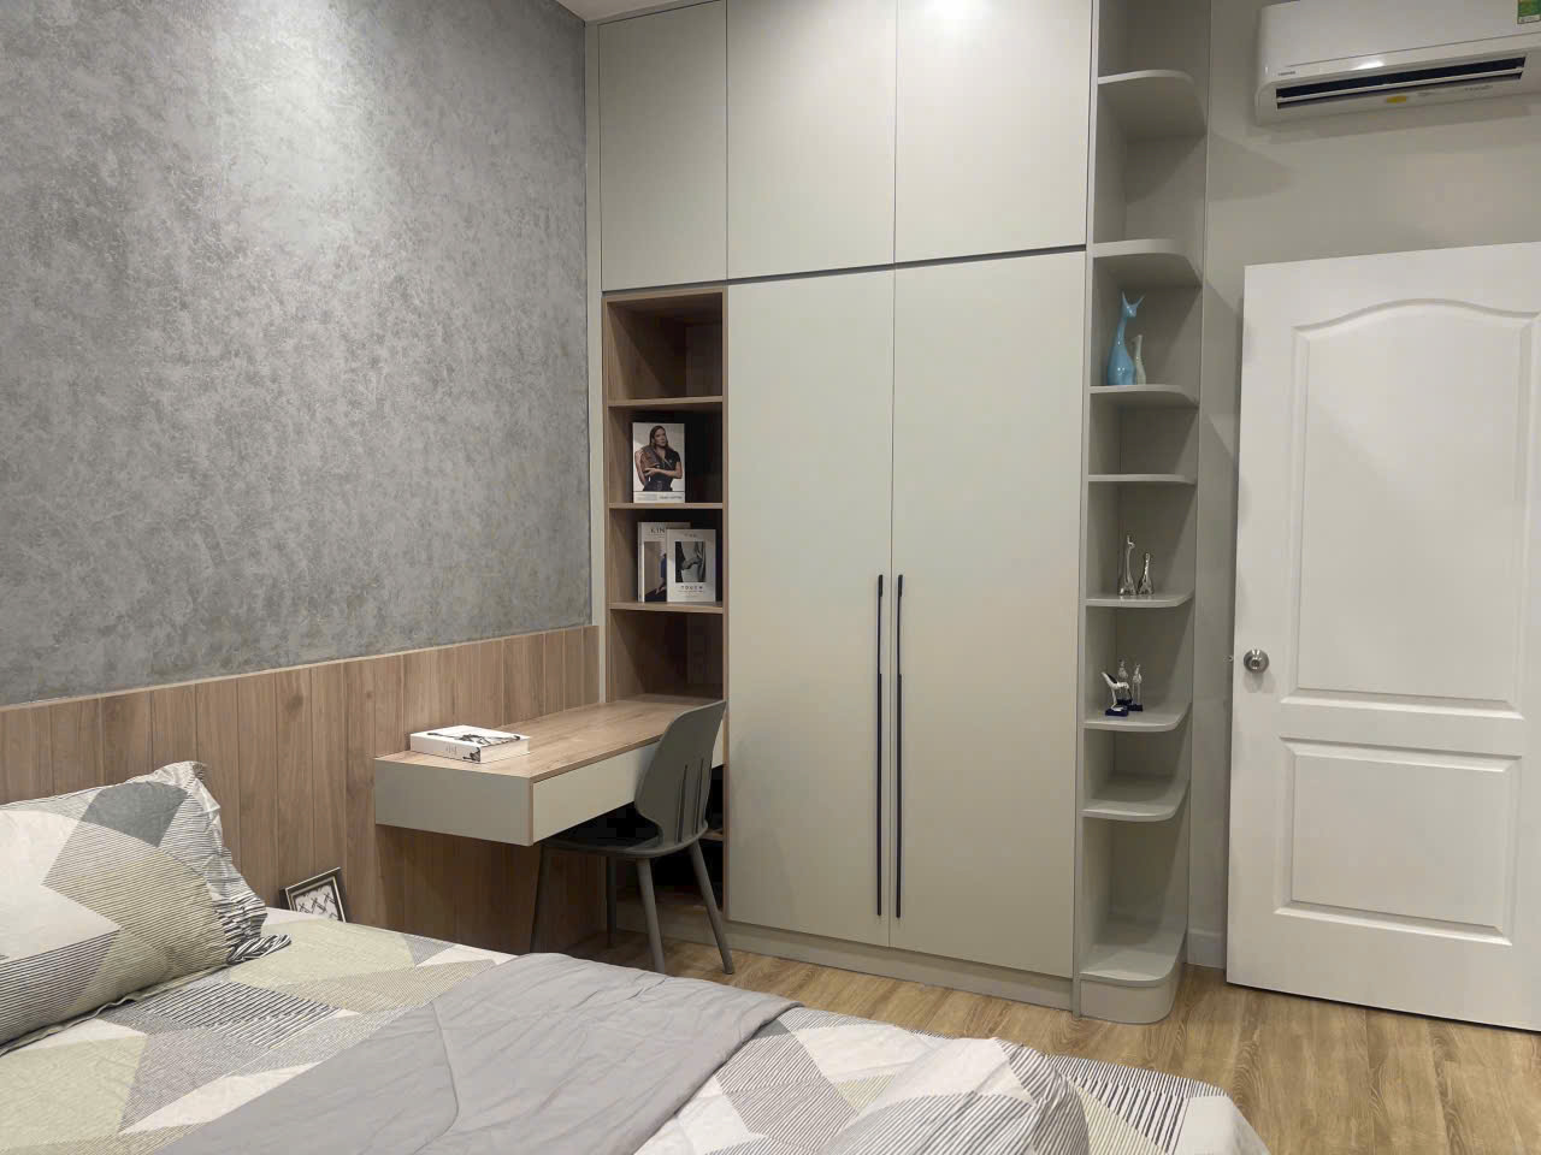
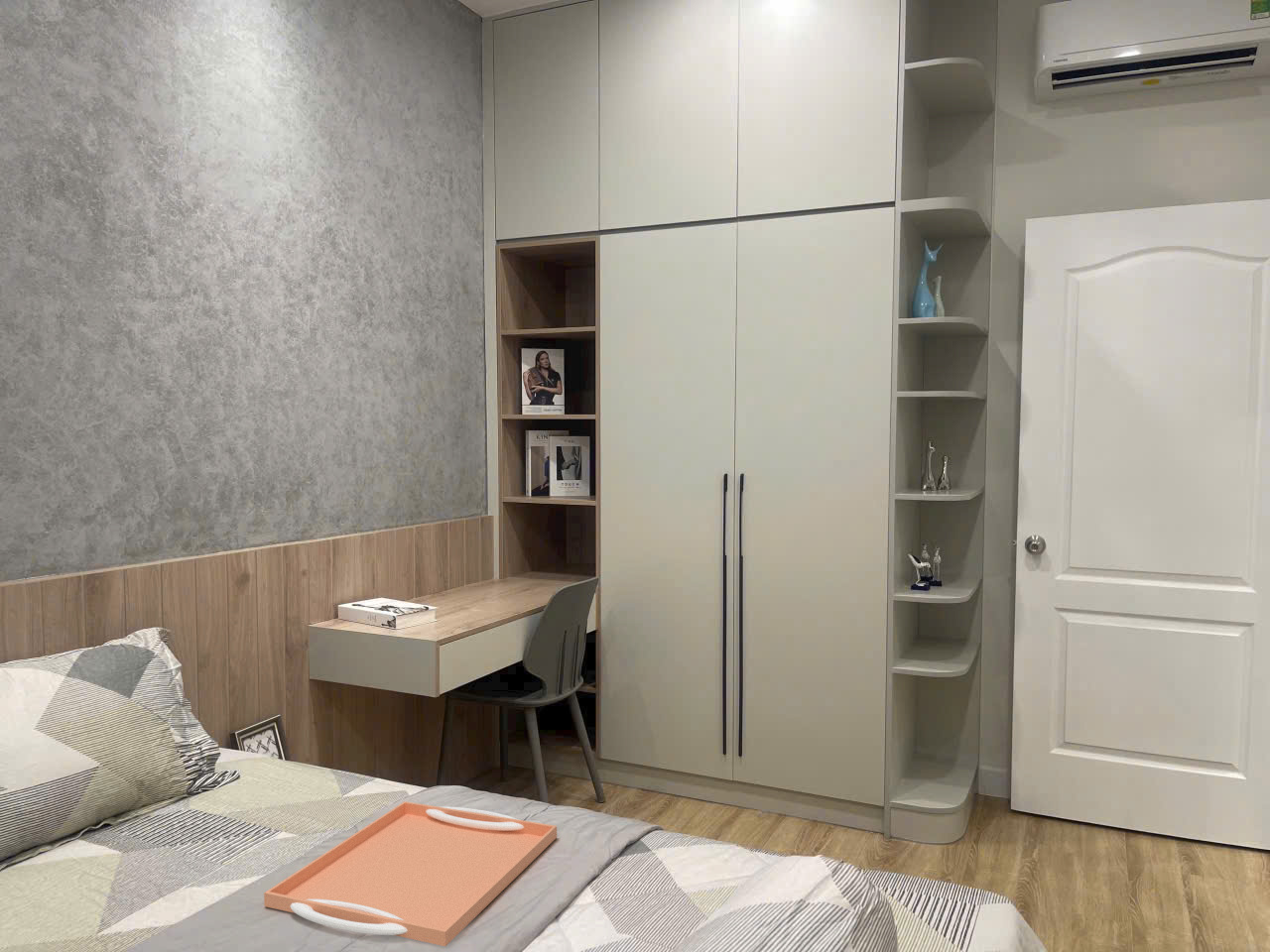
+ serving tray [263,800,558,947]
